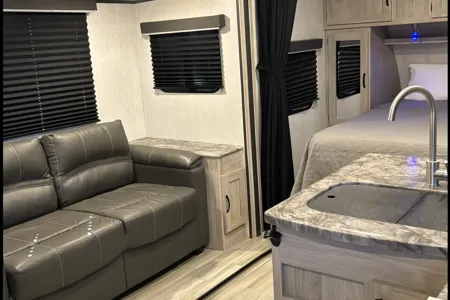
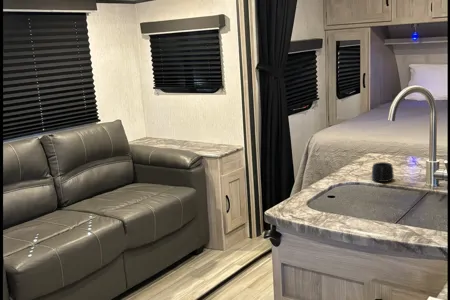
+ mug [371,161,395,183]
